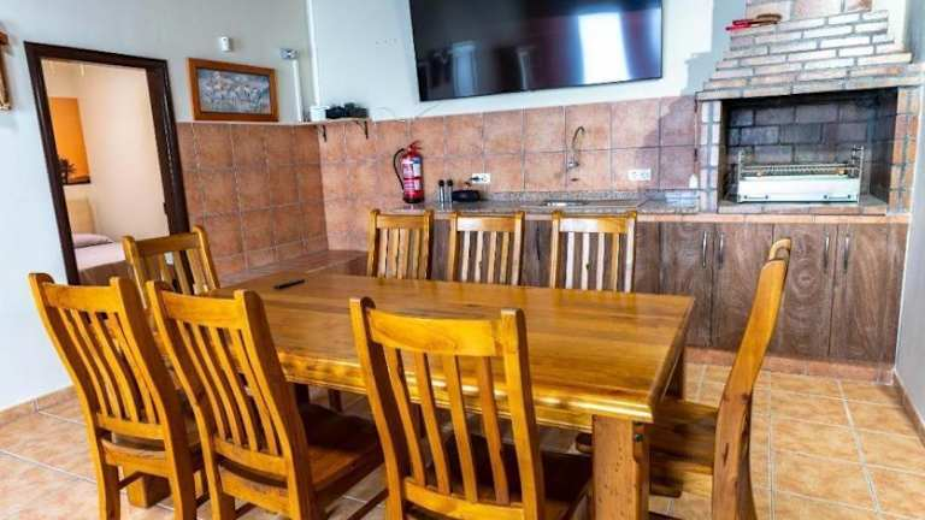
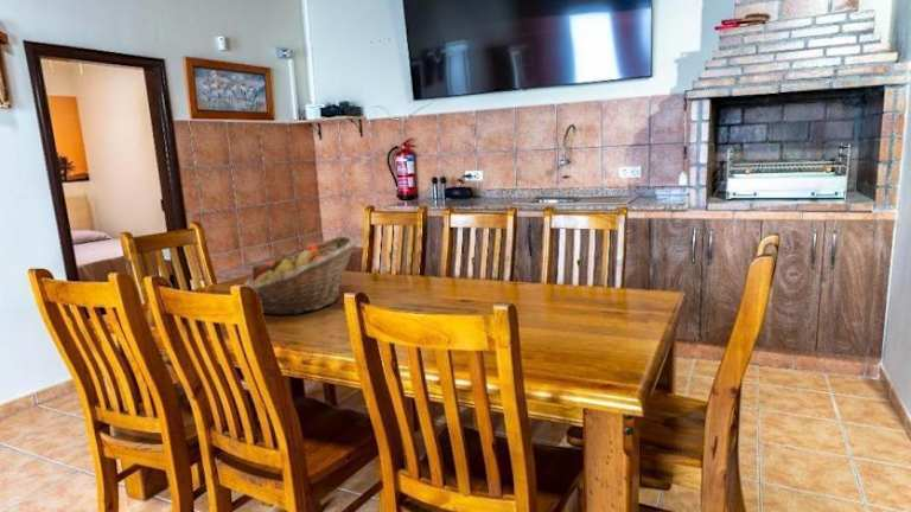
+ fruit basket [243,235,358,316]
